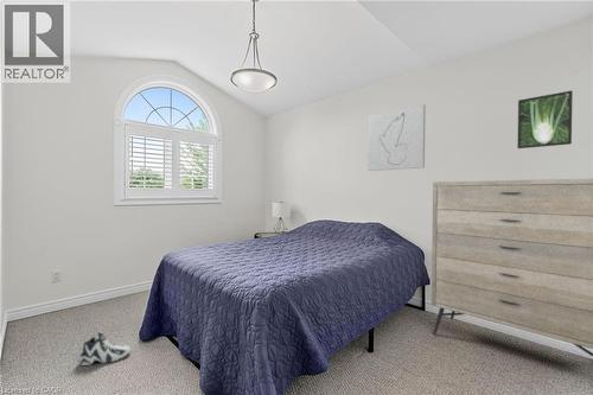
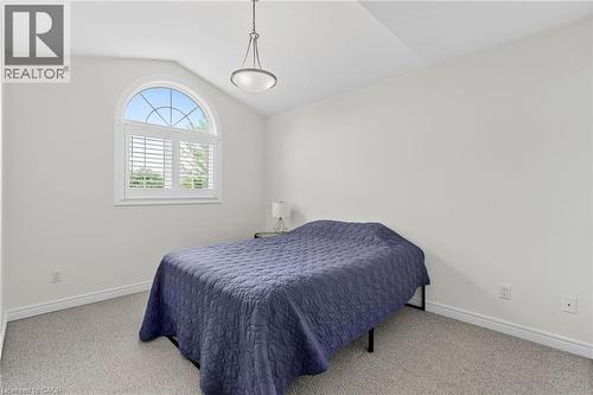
- wall art [366,103,427,172]
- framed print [516,89,574,149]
- dresser [431,178,593,357]
- sneaker [78,331,132,367]
